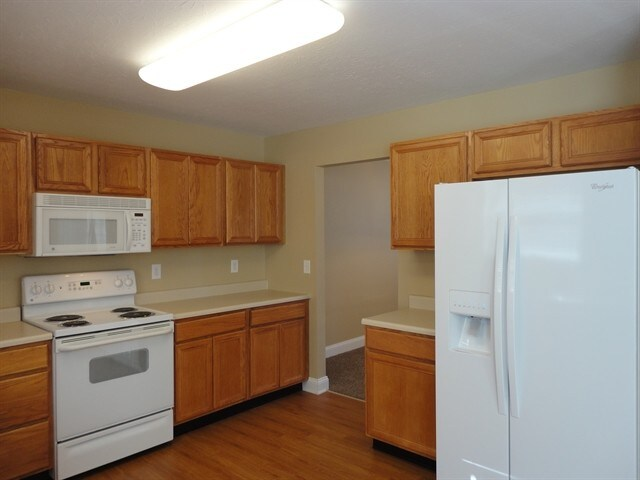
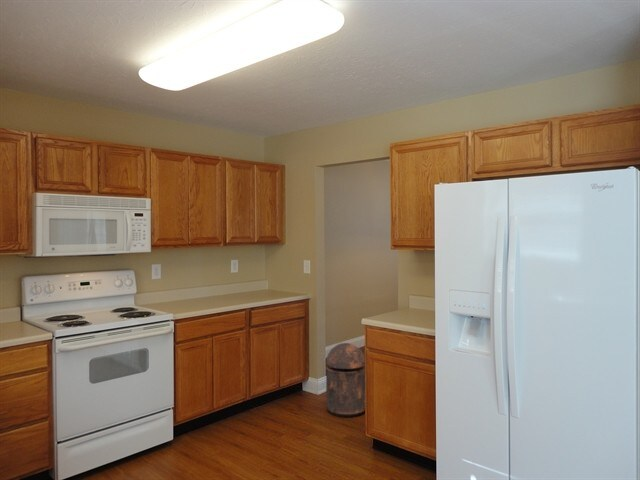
+ trash can [325,342,366,418]
